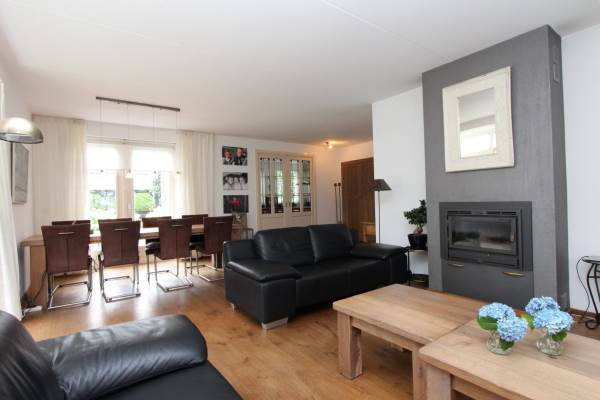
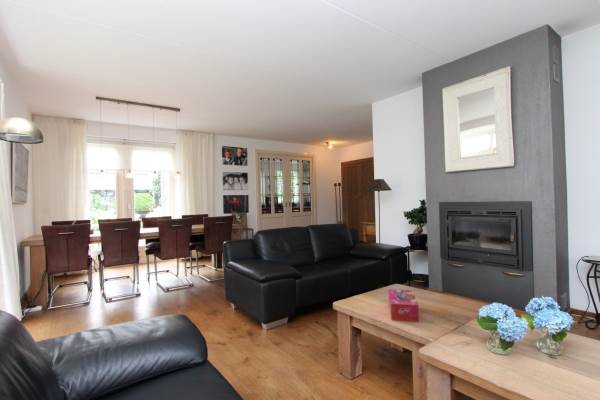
+ tissue box [387,288,420,323]
